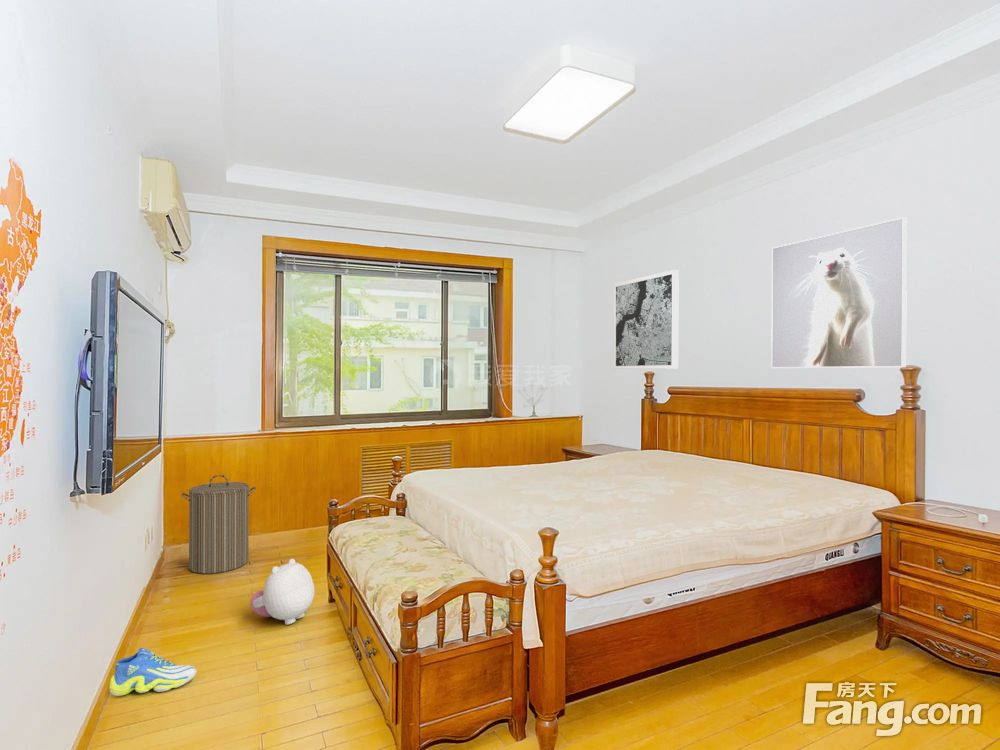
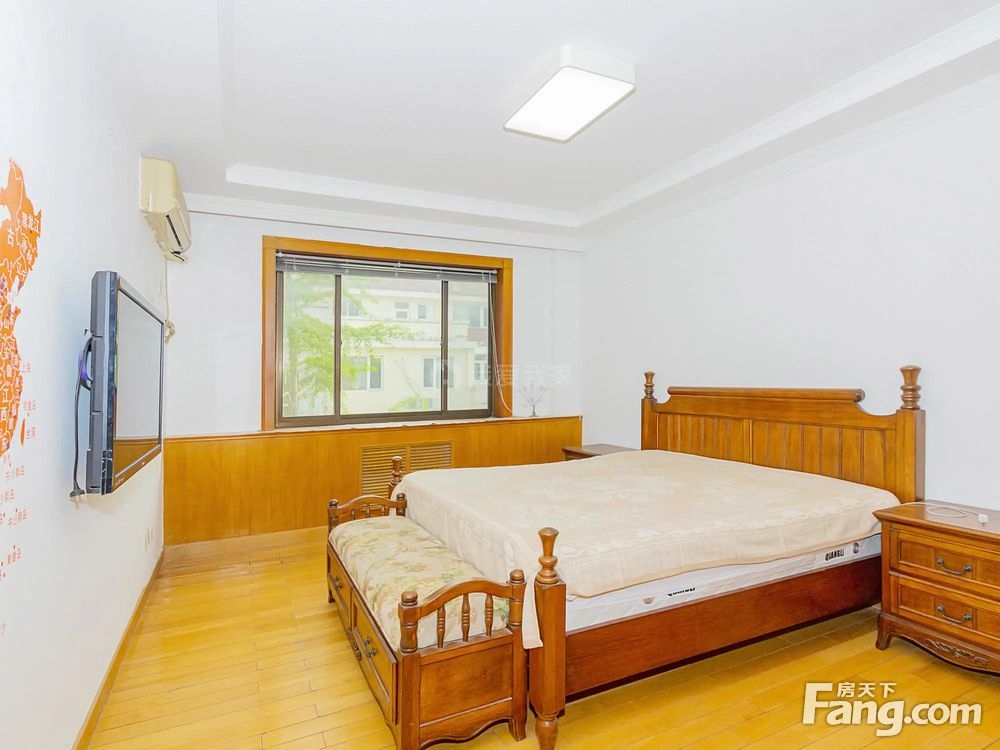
- wall art [612,269,680,370]
- sneaker [109,647,197,697]
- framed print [770,216,908,369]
- laundry hamper [181,474,257,575]
- plush toy [249,558,315,626]
